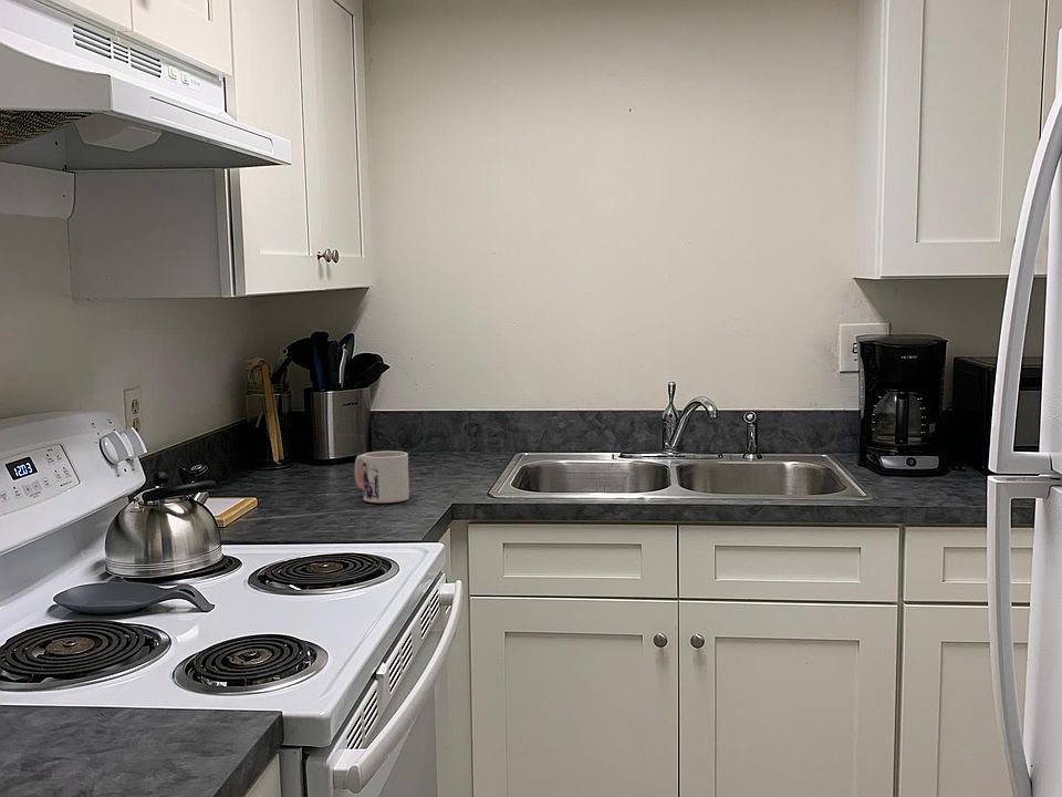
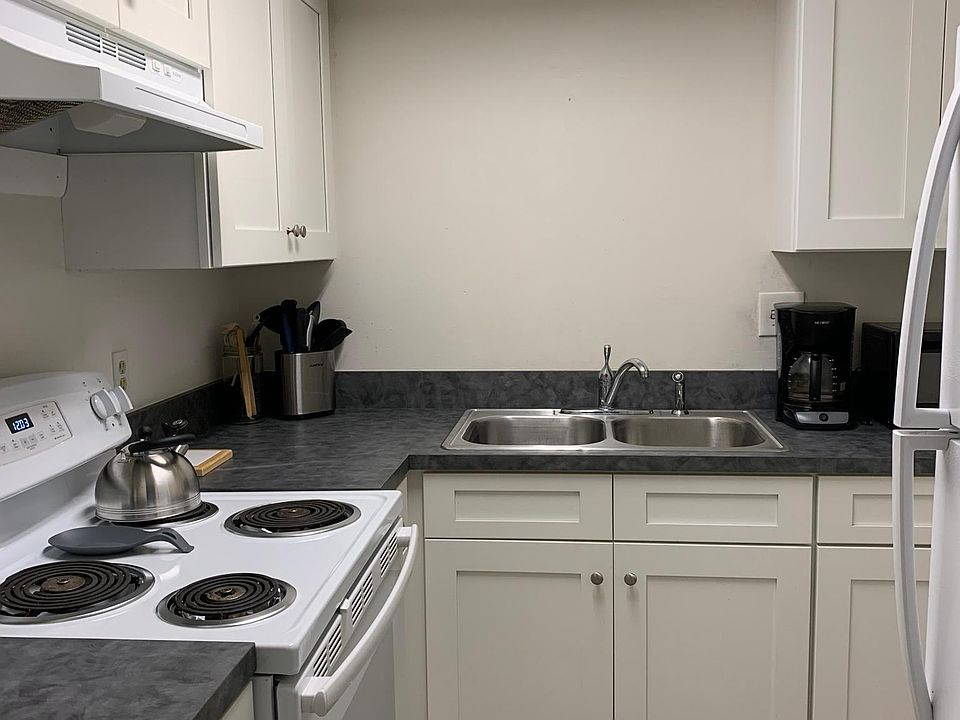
- mug [354,451,410,504]
